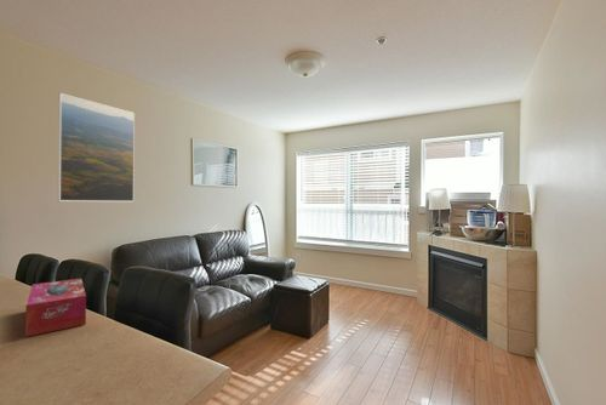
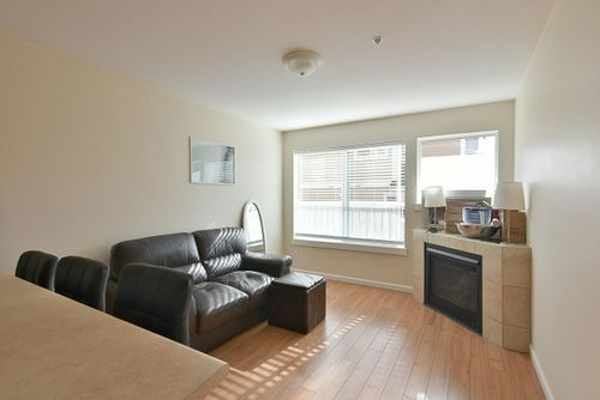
- tissue box [24,278,87,338]
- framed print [57,92,136,202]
